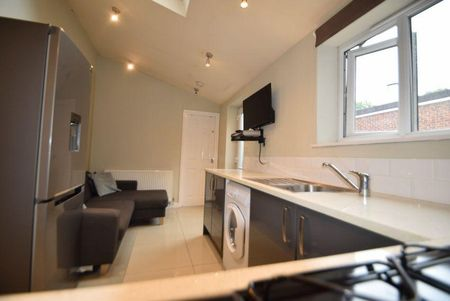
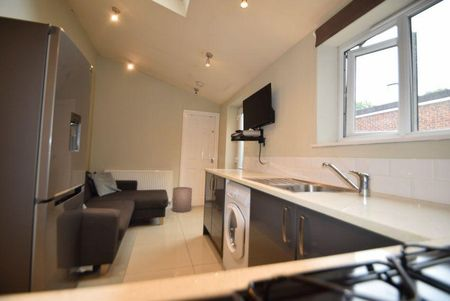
+ waste bin [171,186,193,213]
